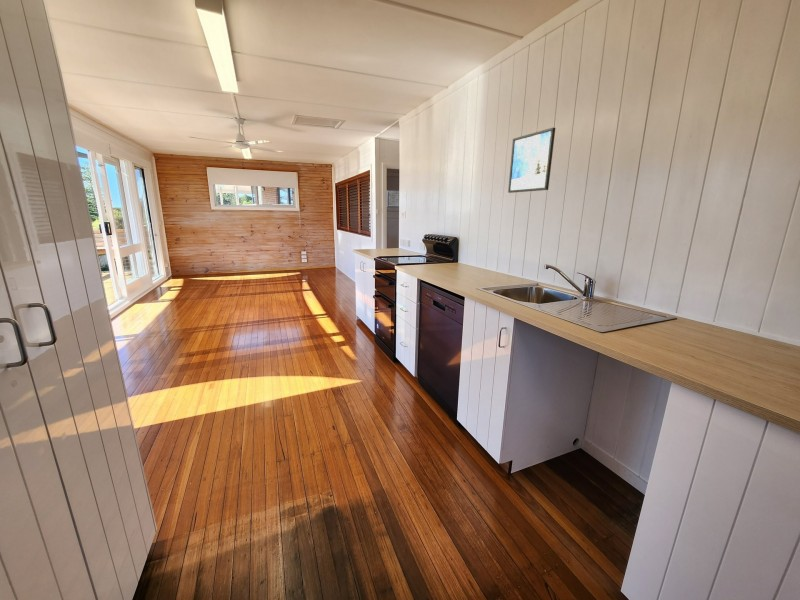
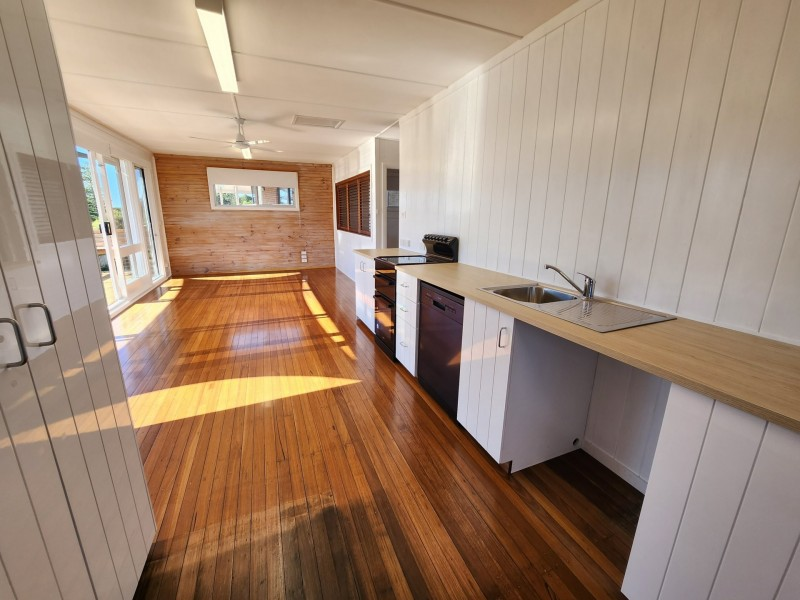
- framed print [507,127,556,194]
